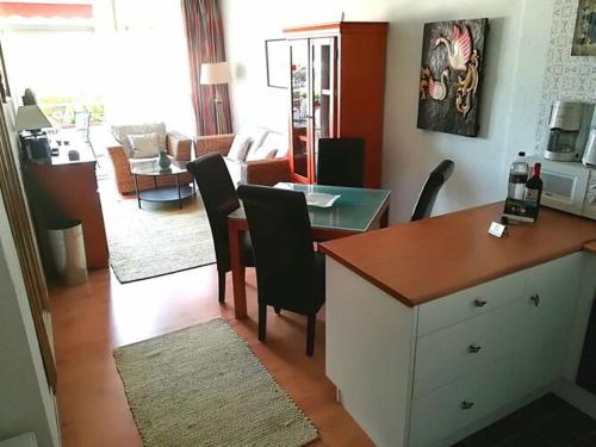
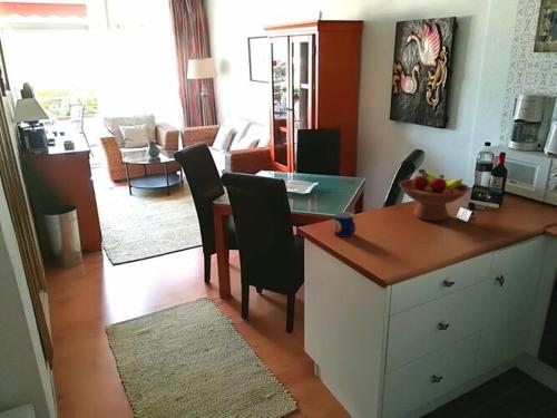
+ mug [333,211,356,239]
+ fruit bowl [398,167,471,222]
